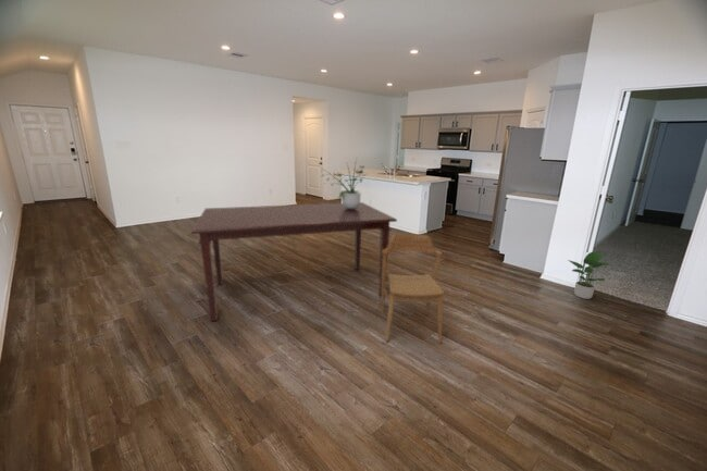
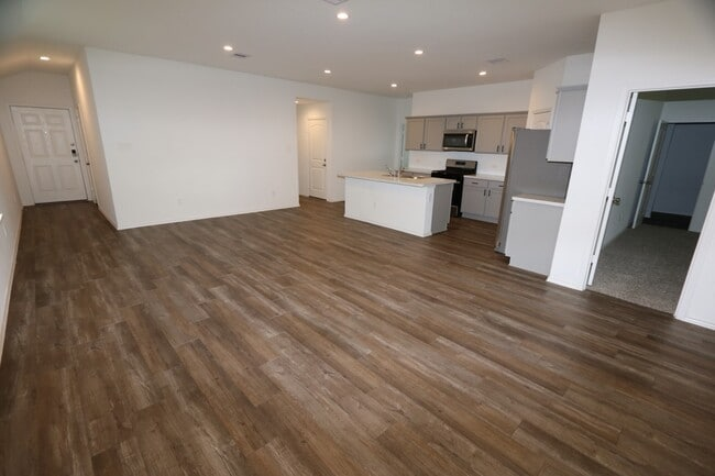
- dining table [190,201,398,322]
- potted plant [320,158,369,209]
- chair [380,233,445,345]
- potted plant [567,250,611,300]
